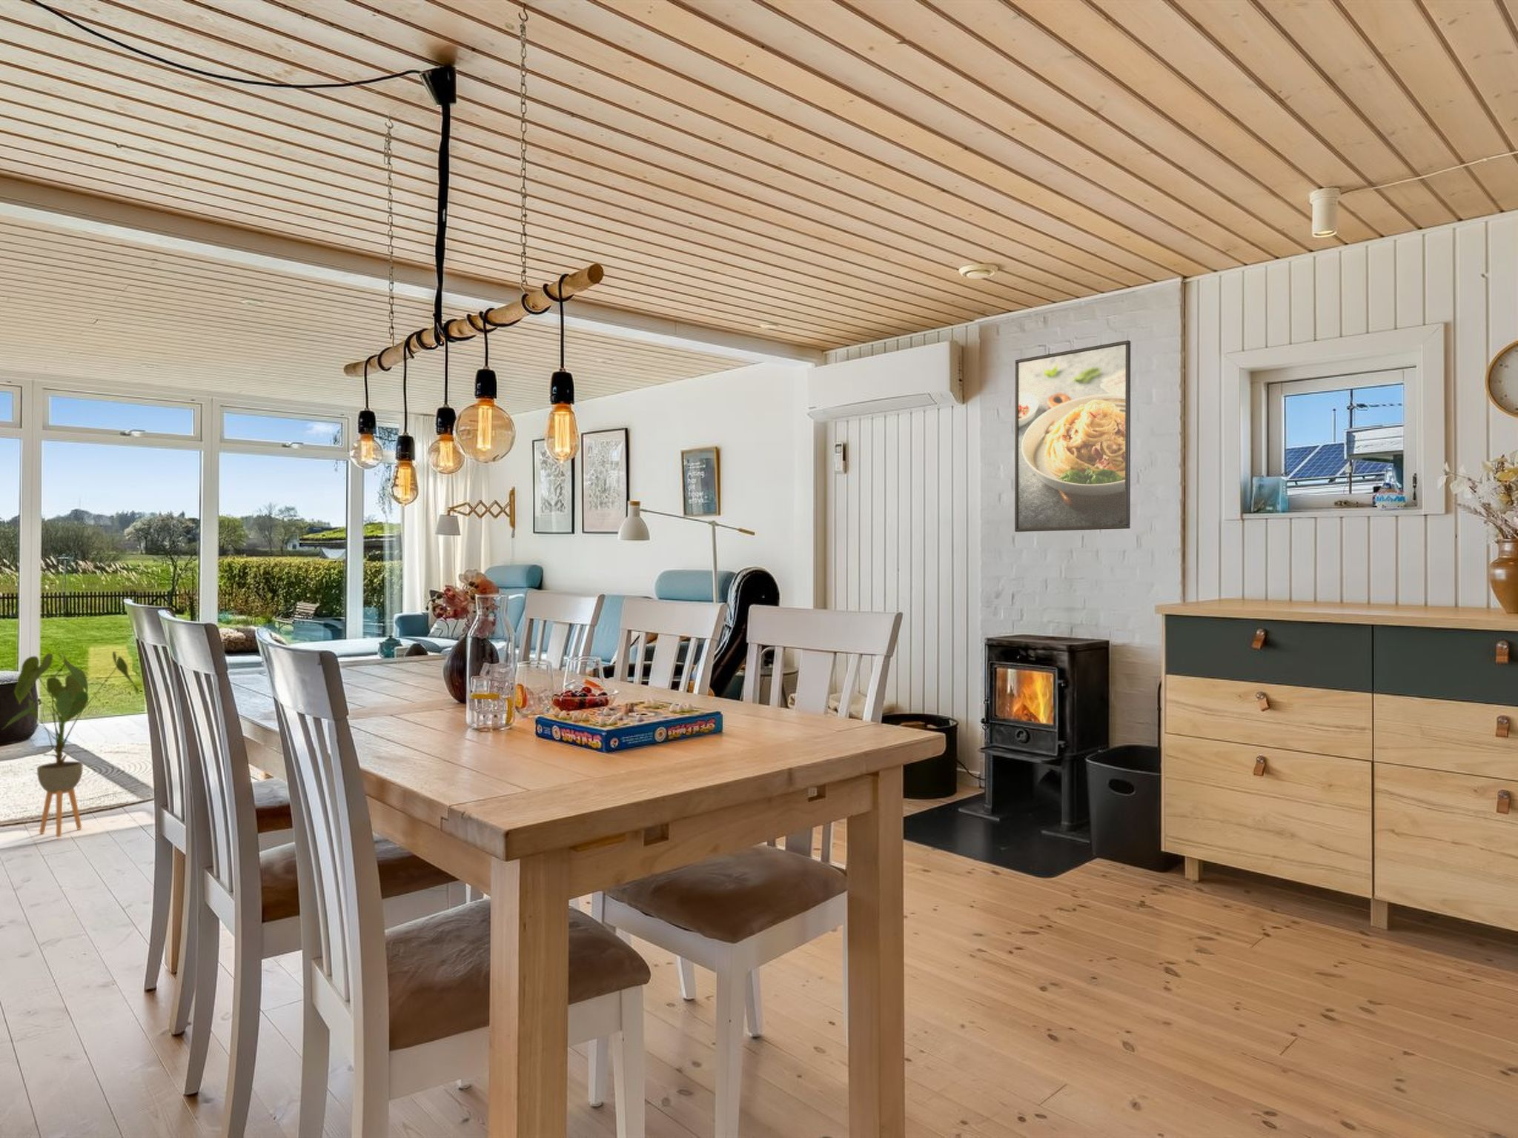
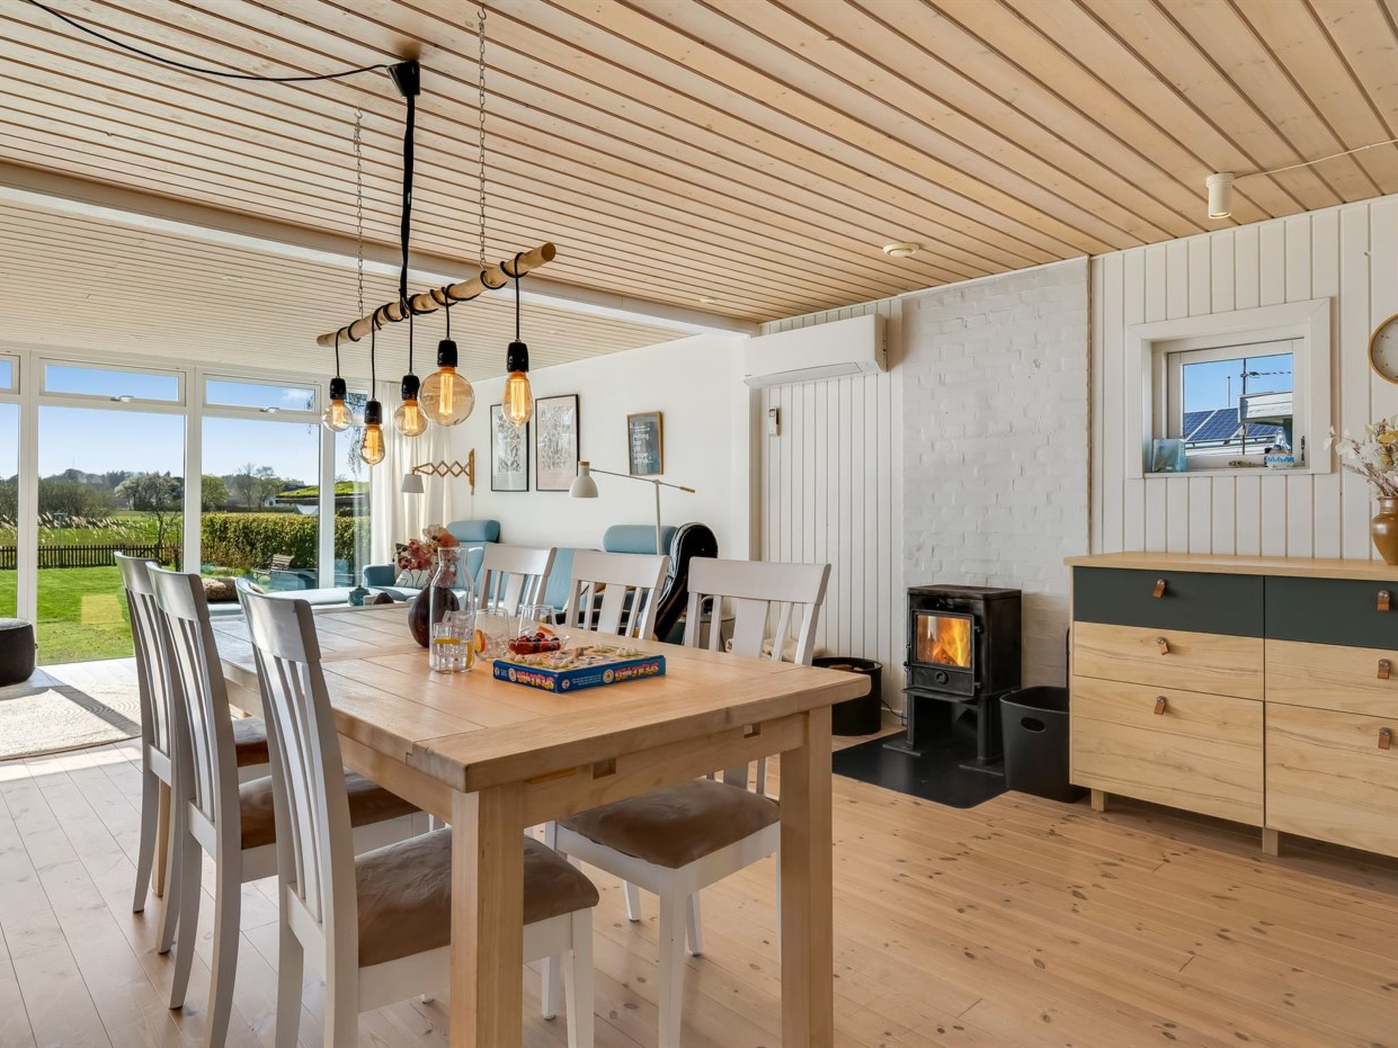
- house plant [1,650,140,838]
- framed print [1014,339,1131,533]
